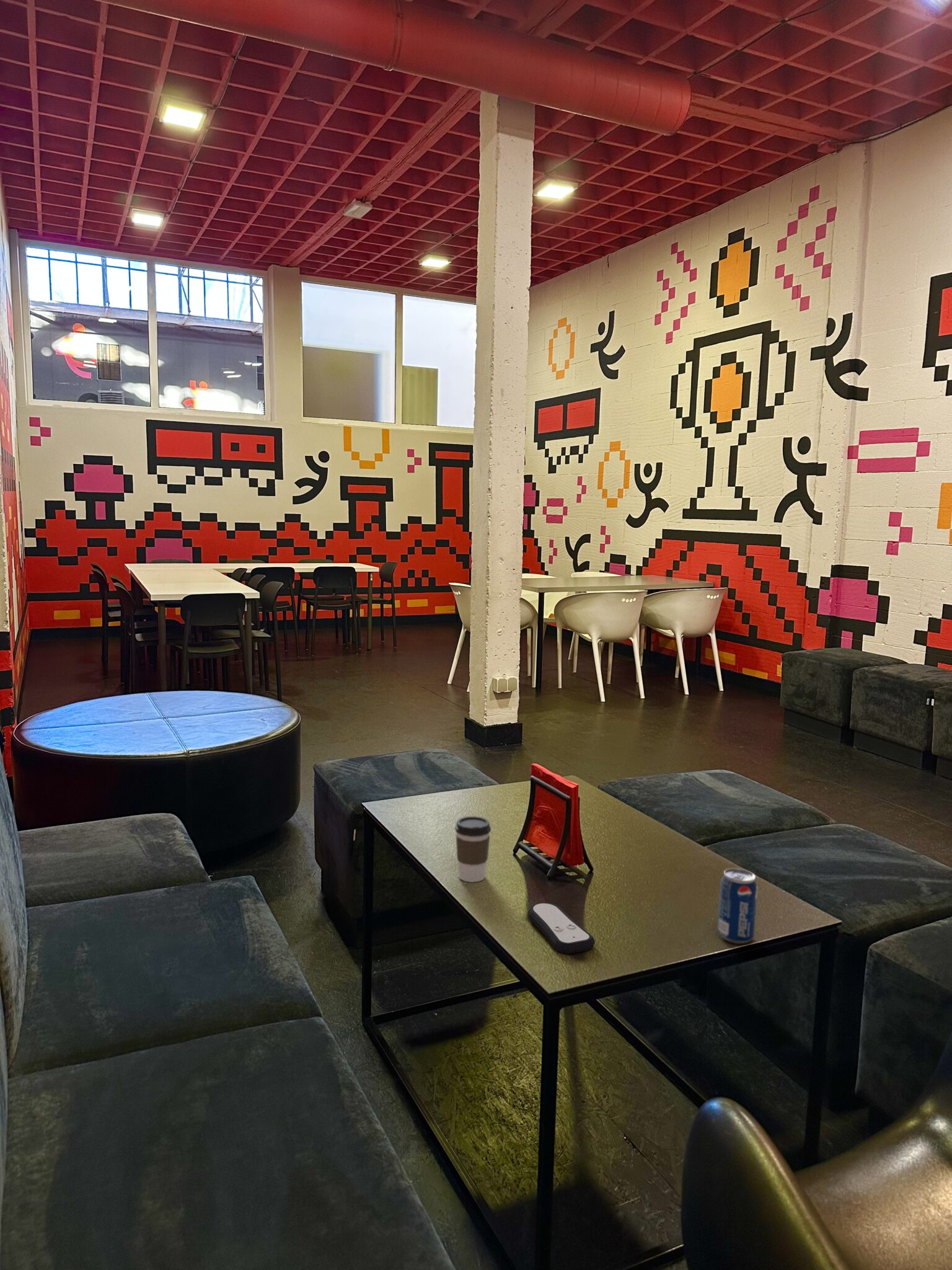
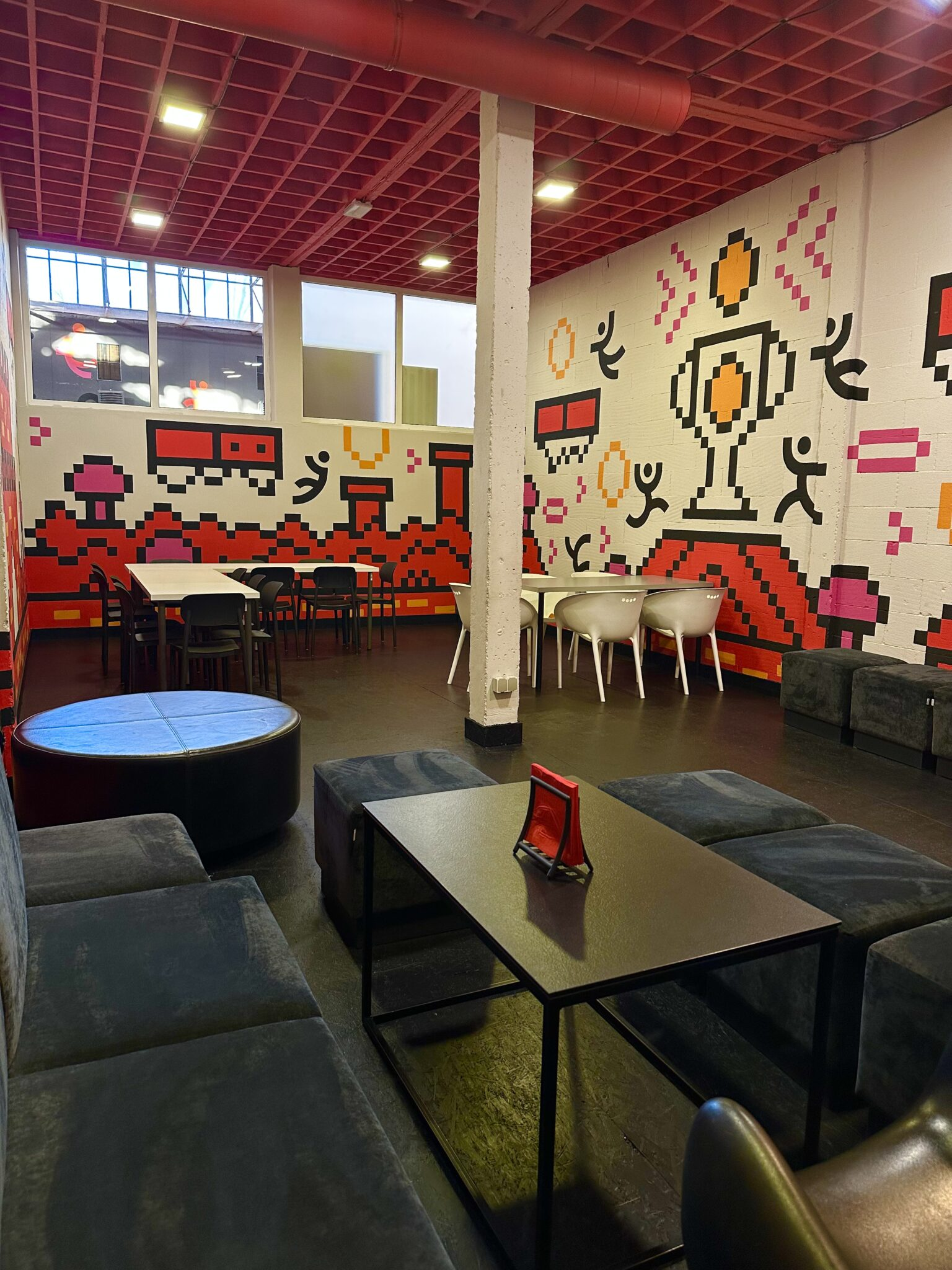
- coffee cup [454,815,491,883]
- remote control [527,902,596,954]
- soda can [716,868,759,944]
